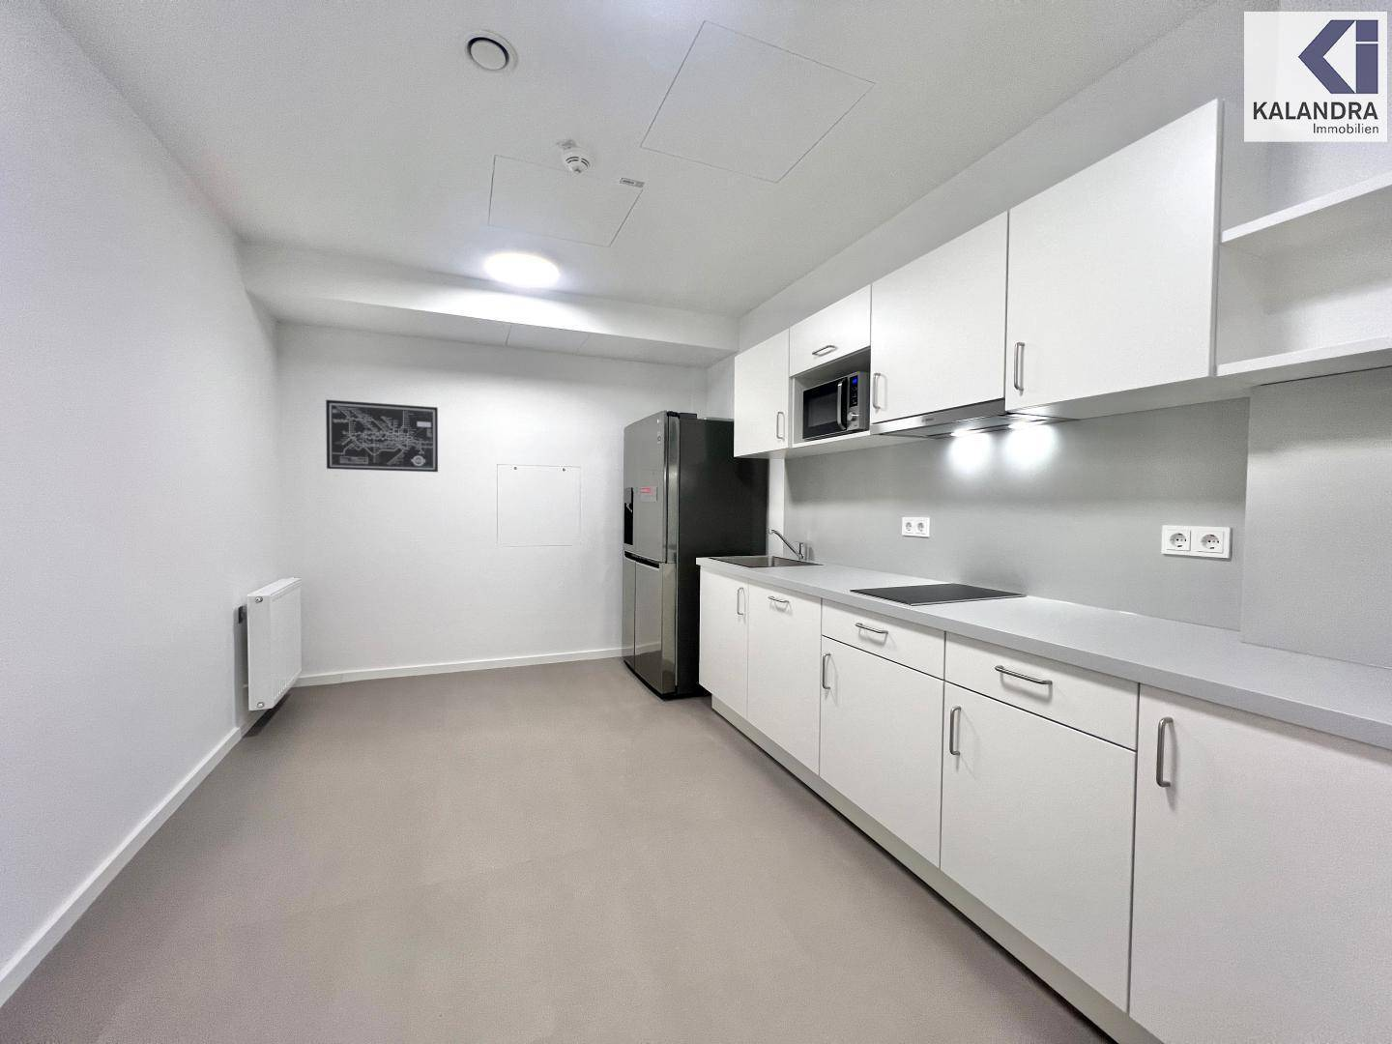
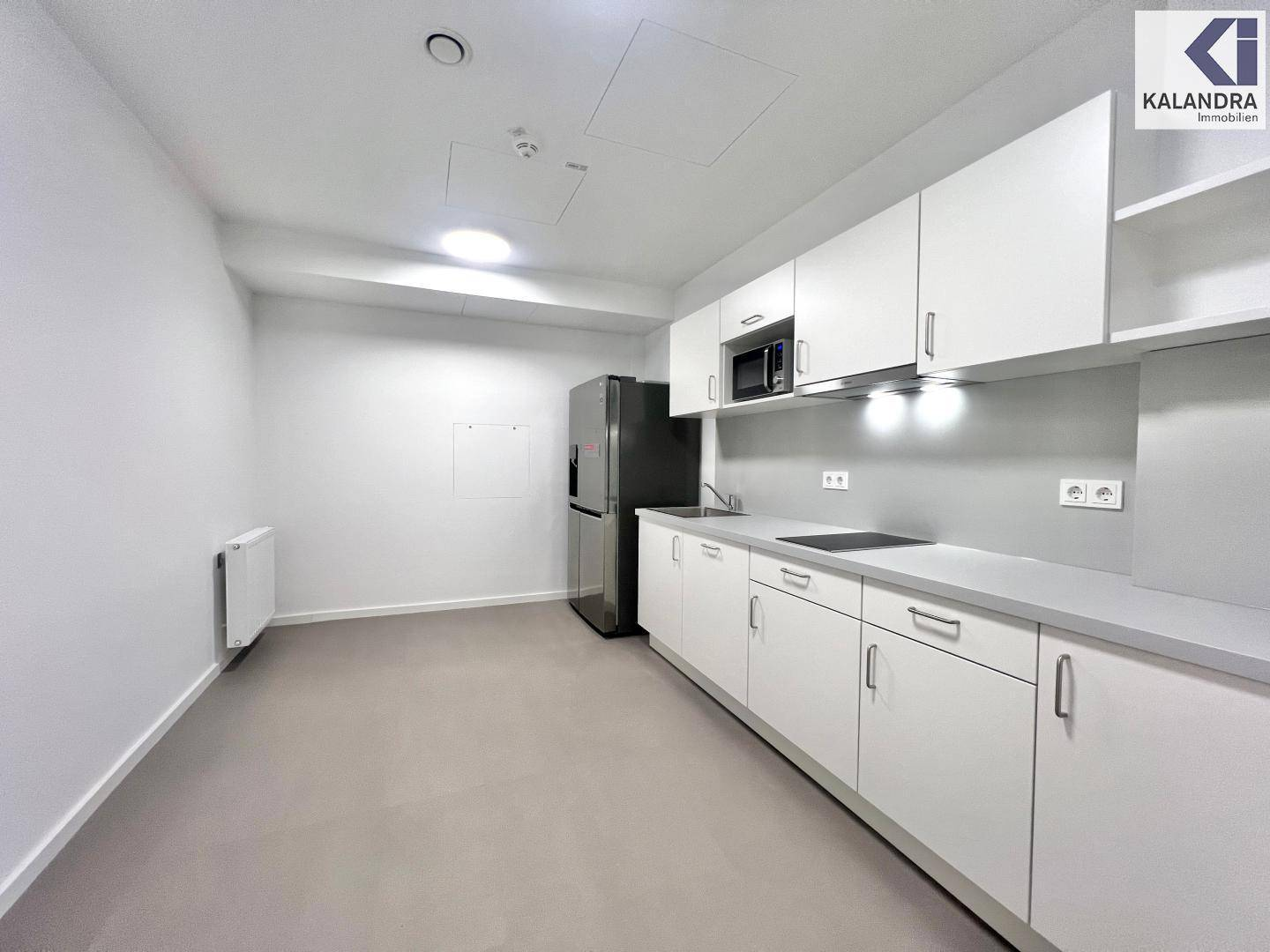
- wall art [324,399,438,473]
